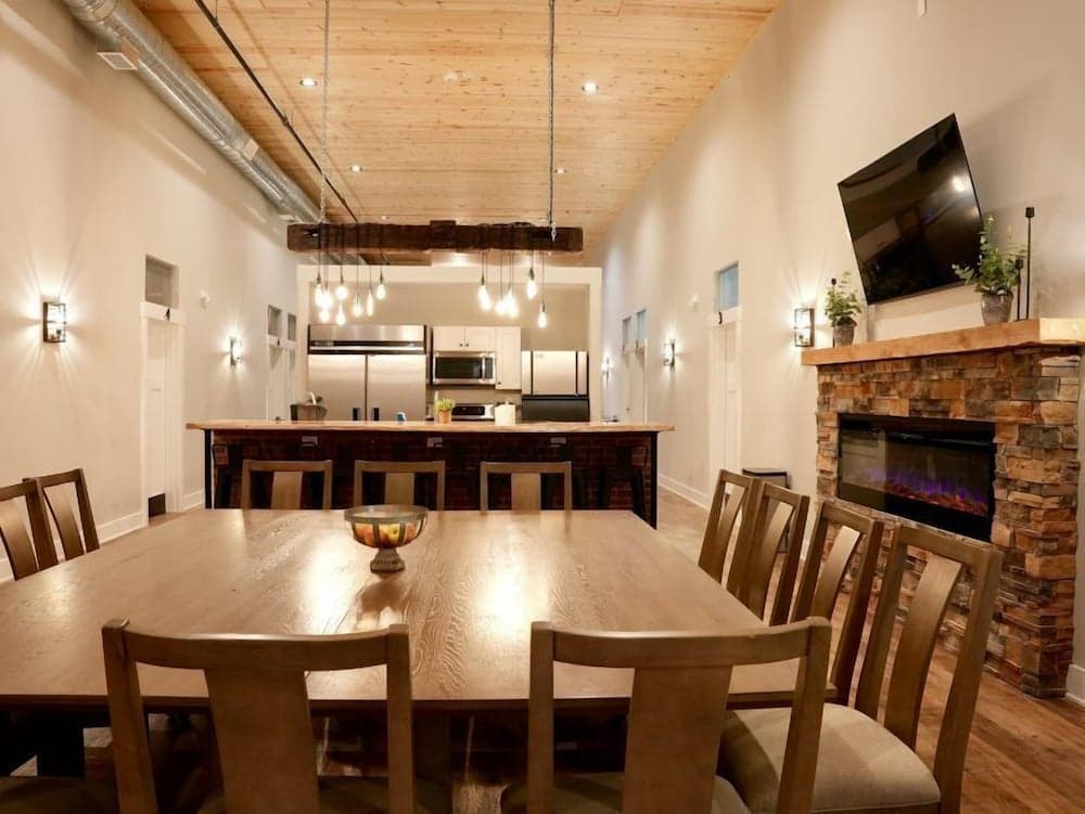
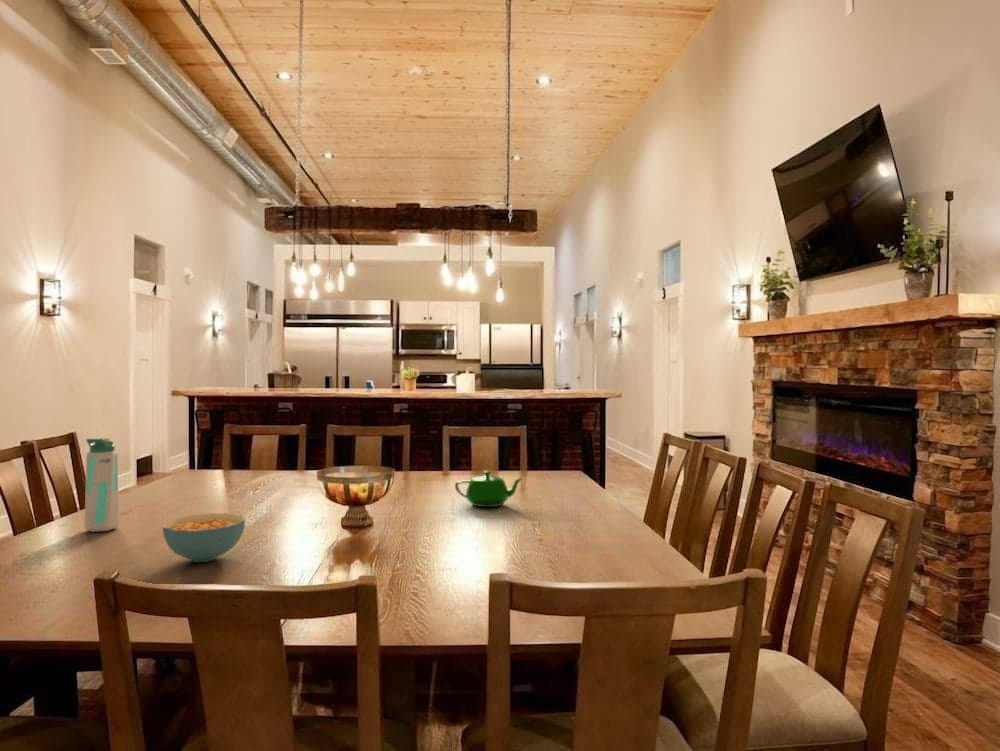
+ cereal bowl [162,512,246,563]
+ water bottle [83,437,121,533]
+ teapot [454,470,525,508]
